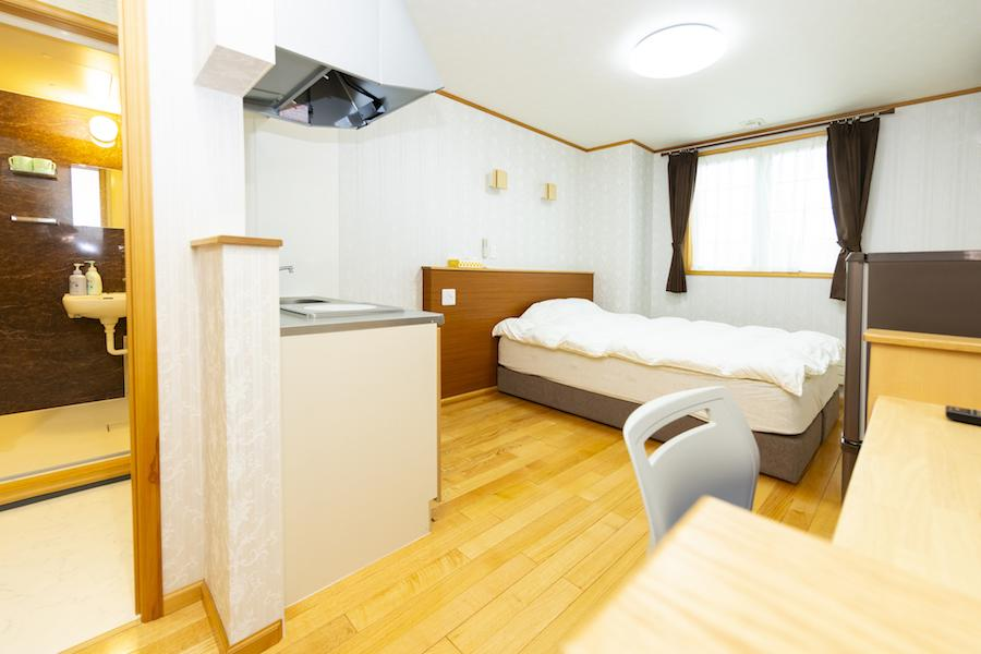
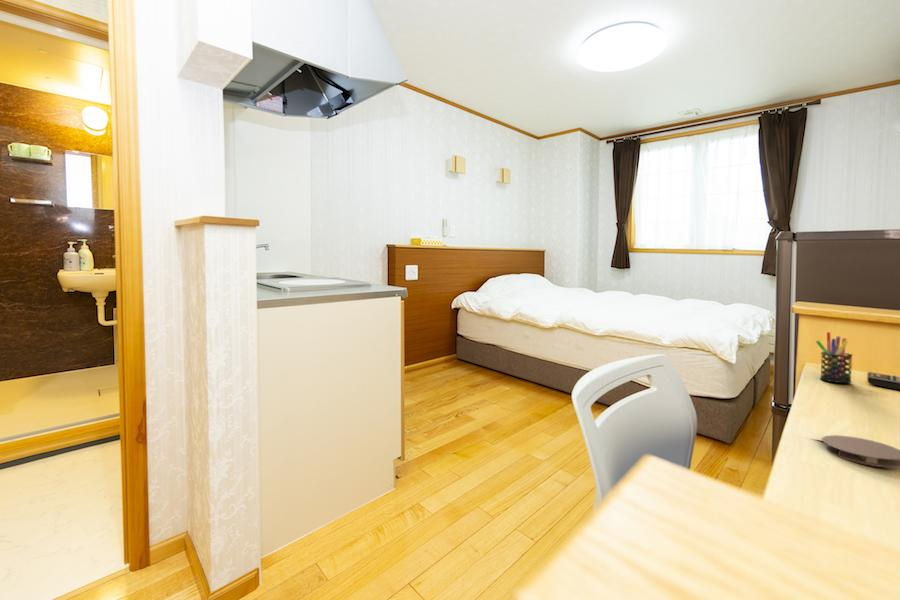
+ pen holder [815,331,854,384]
+ coaster [821,434,900,469]
